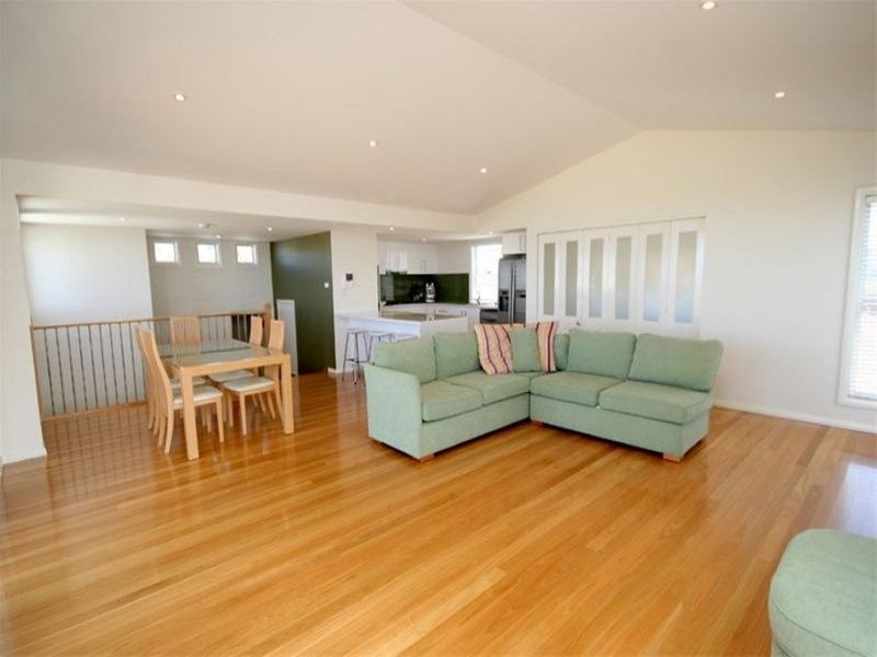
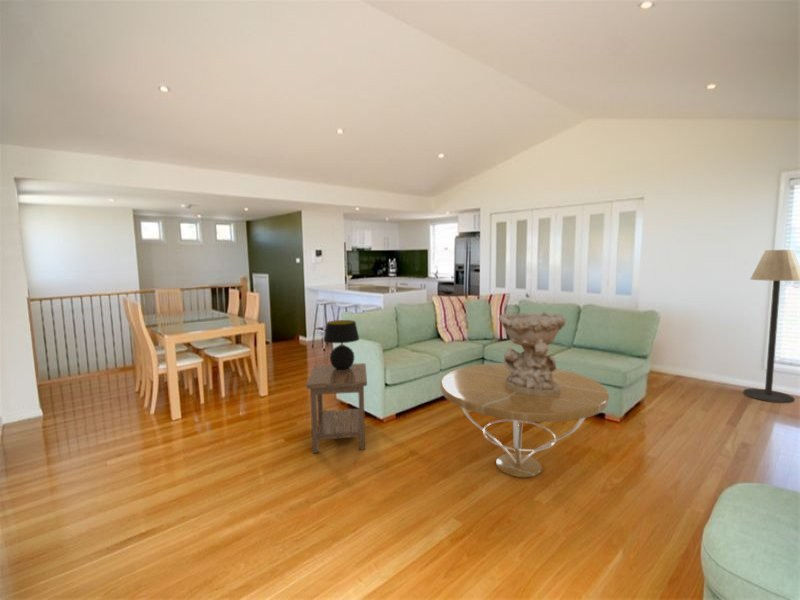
+ floor lamp [742,249,800,404]
+ table lamp [323,319,360,370]
+ side table [305,362,368,454]
+ coffee table [439,362,610,478]
+ decorative bowl [498,311,567,396]
